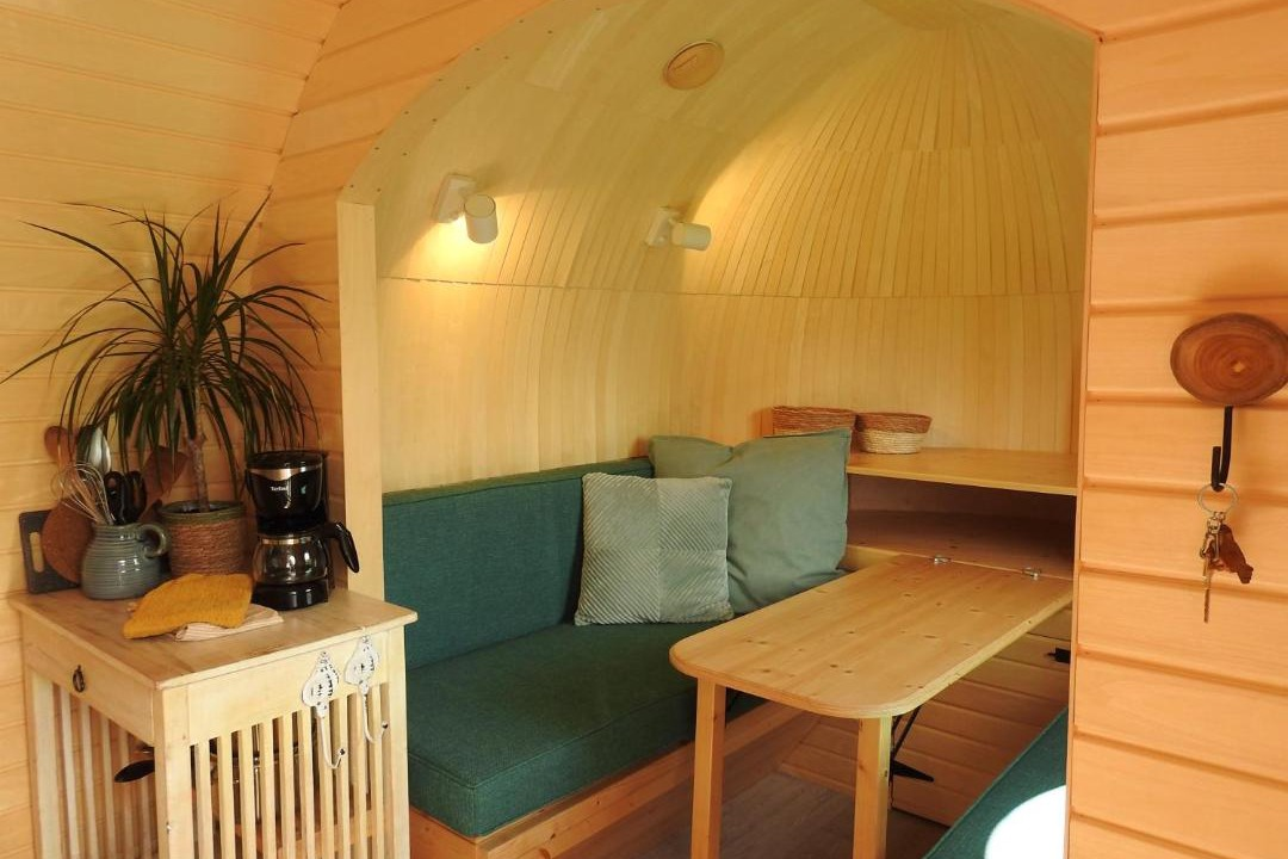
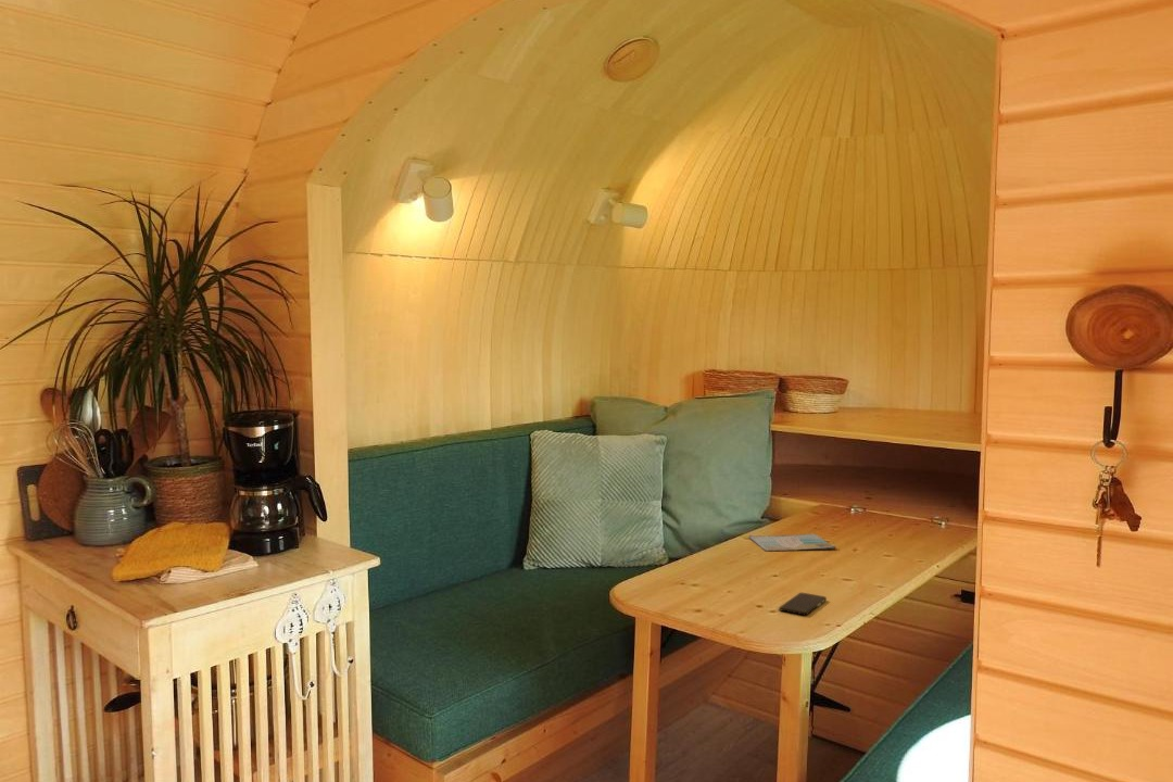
+ book [747,533,836,553]
+ smartphone [778,592,828,616]
